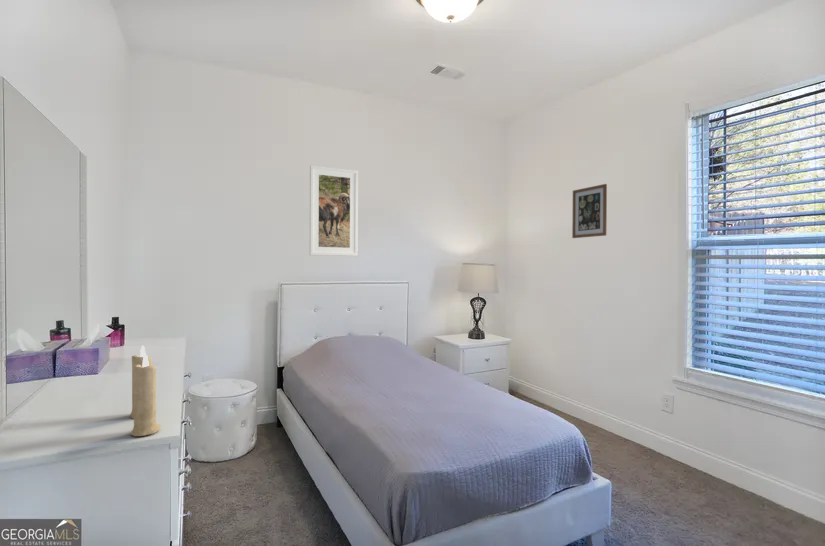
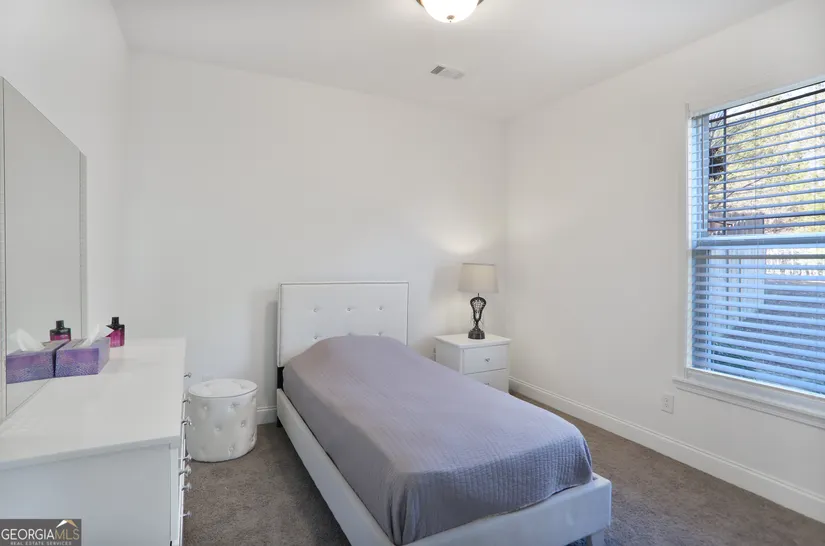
- candle [128,345,162,437]
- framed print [309,164,359,257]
- wall art [571,183,608,239]
